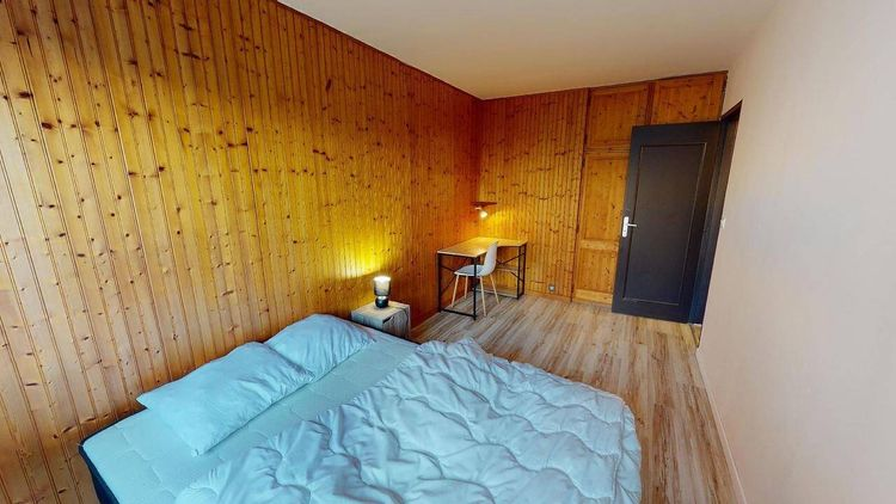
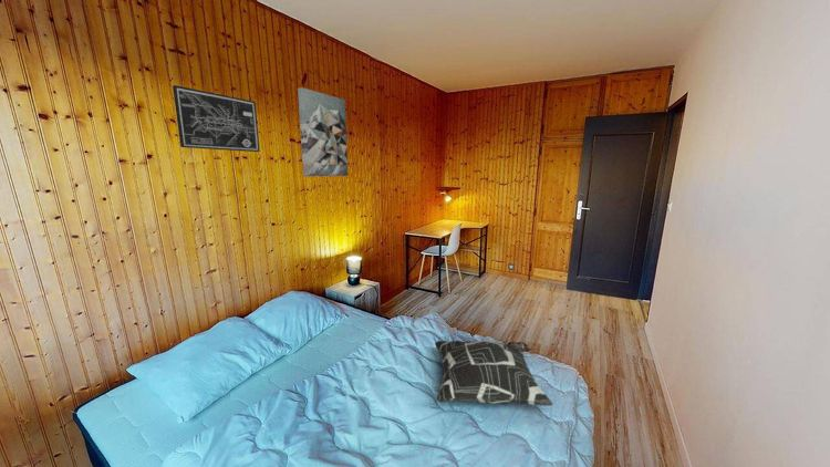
+ wall art [297,86,349,177]
+ decorative pillow [434,340,553,406]
+ wall art [172,84,261,153]
